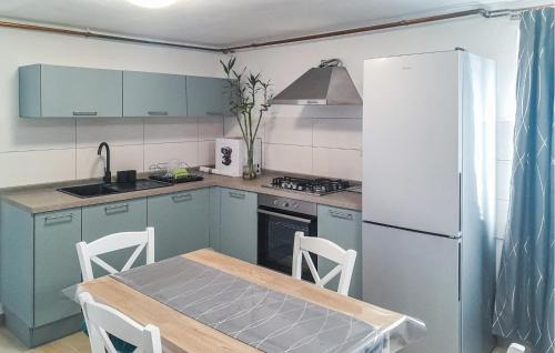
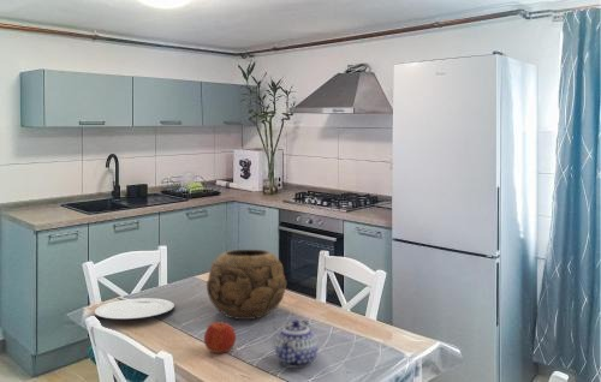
+ plate [93,297,175,321]
+ apple [203,318,237,354]
+ teapot [274,320,320,369]
+ decorative bowl [206,249,287,321]
